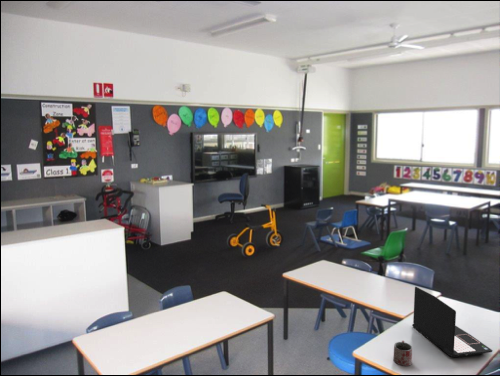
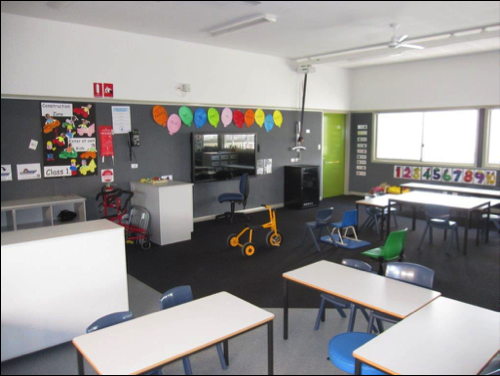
- mug [392,340,413,367]
- laptop [411,286,494,358]
